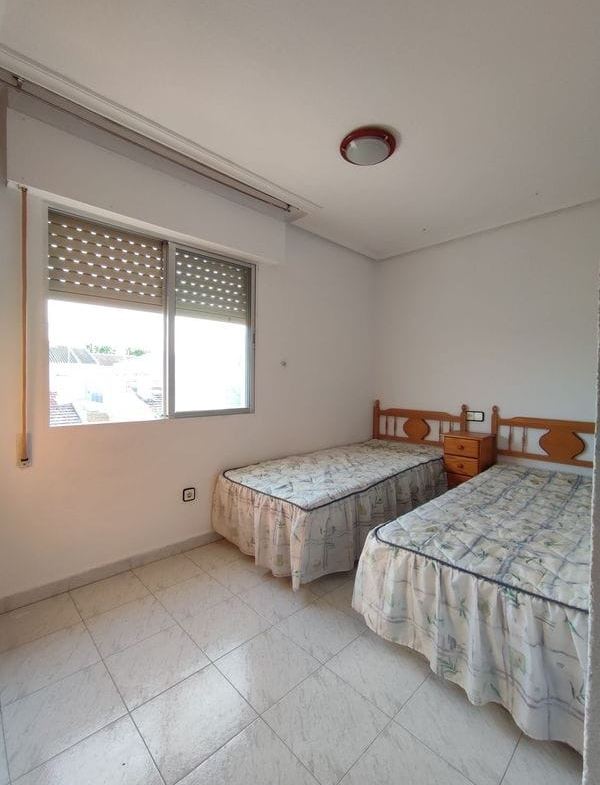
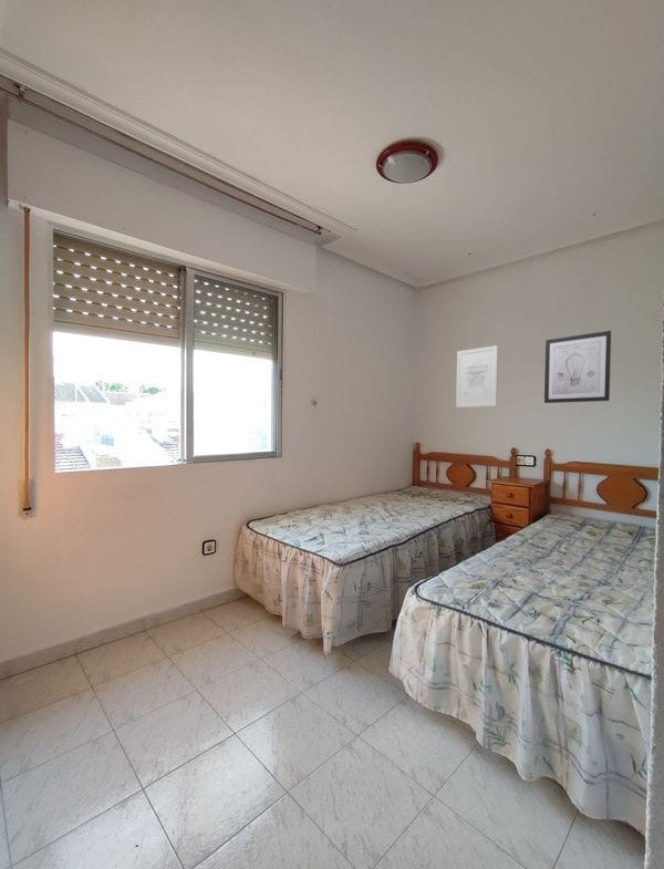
+ wall art [455,344,499,408]
+ wall art [543,330,612,404]
